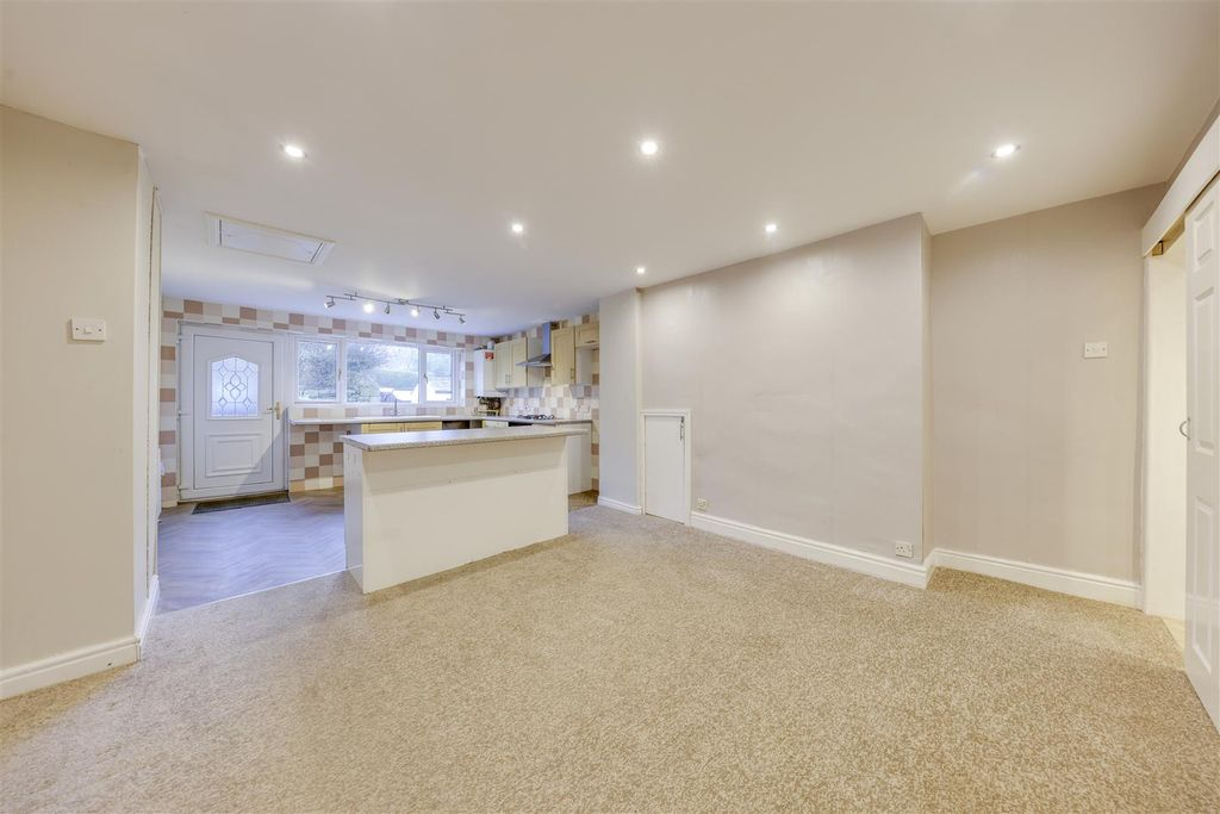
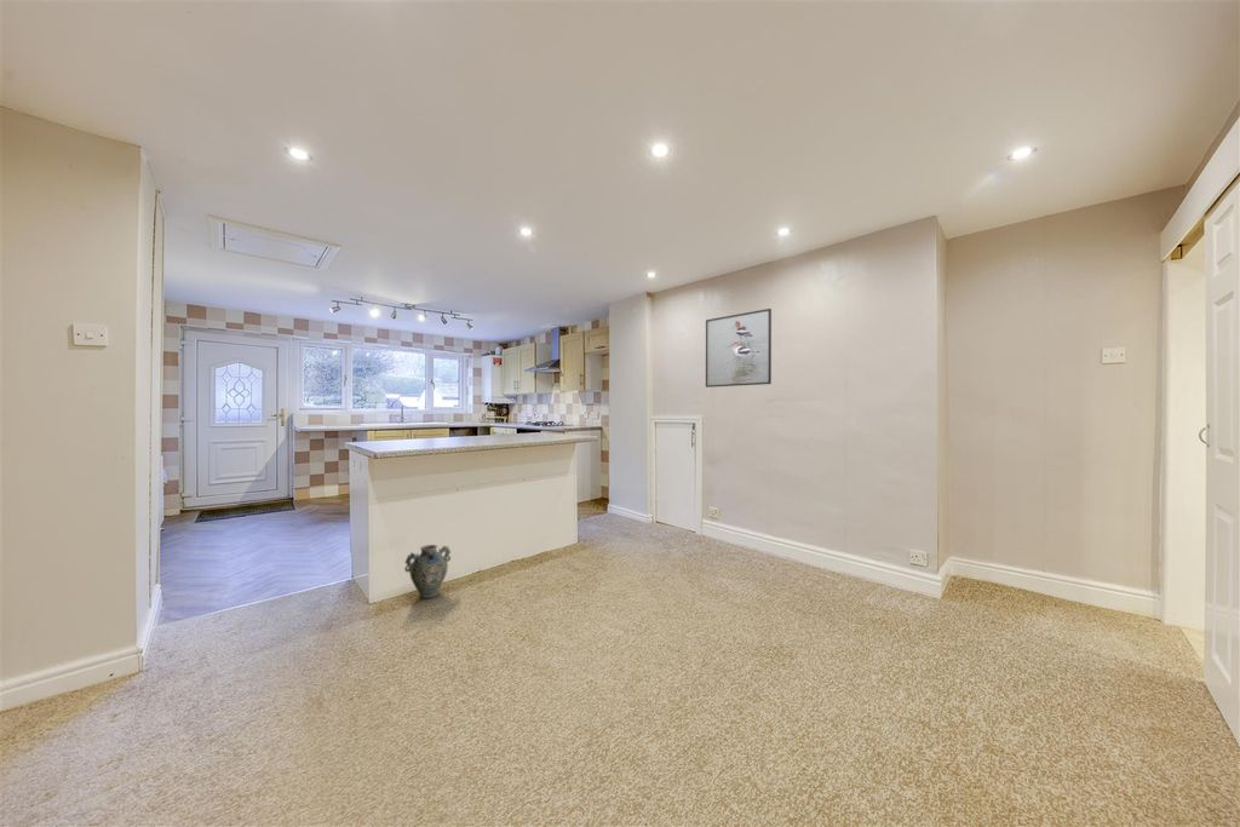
+ ceramic jug [403,544,452,599]
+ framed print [705,308,773,389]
